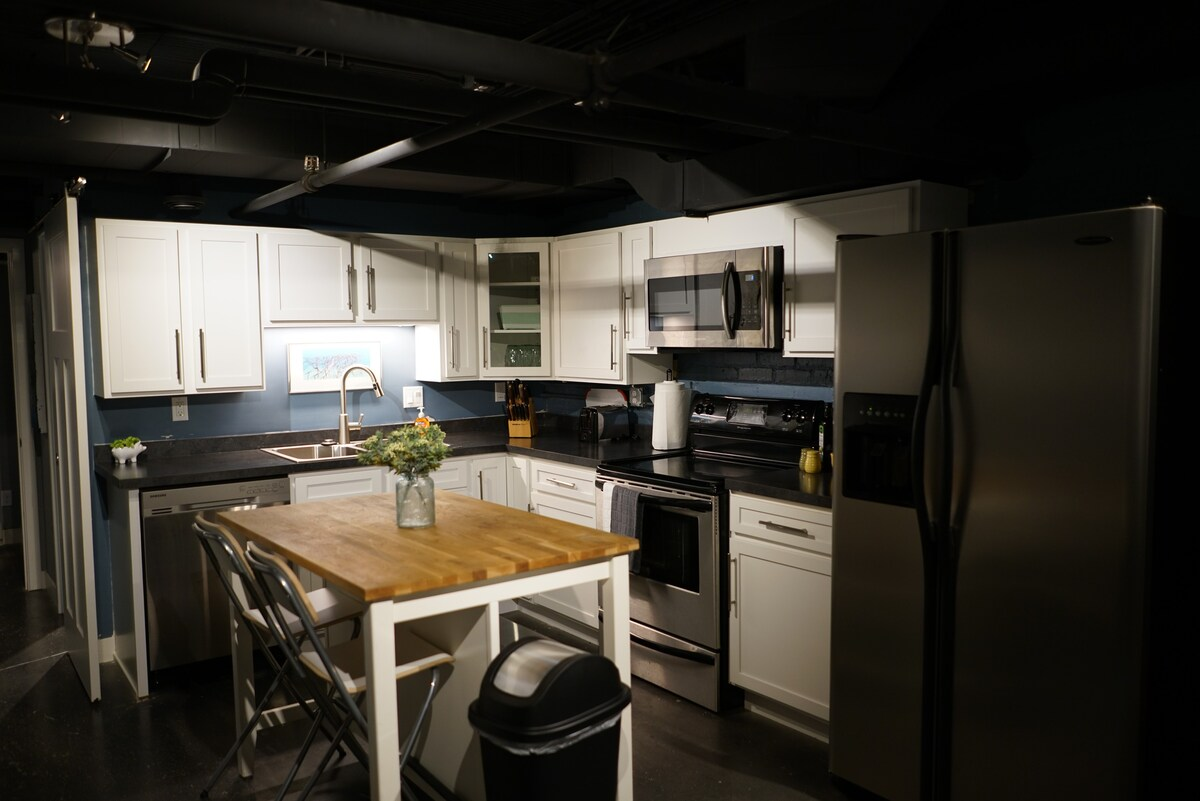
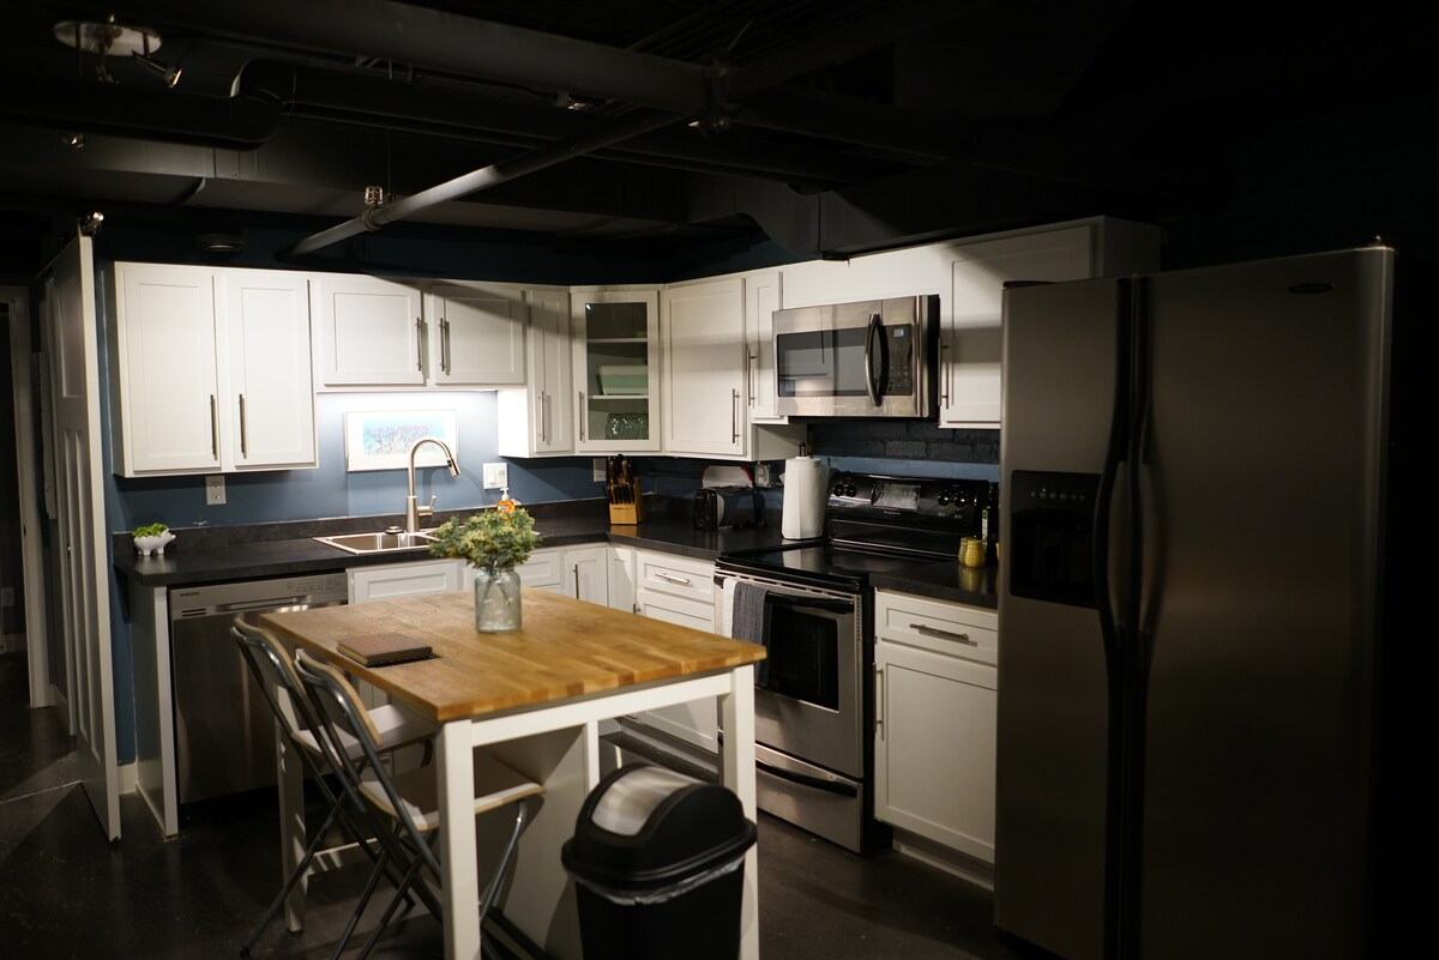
+ notebook [333,630,434,668]
